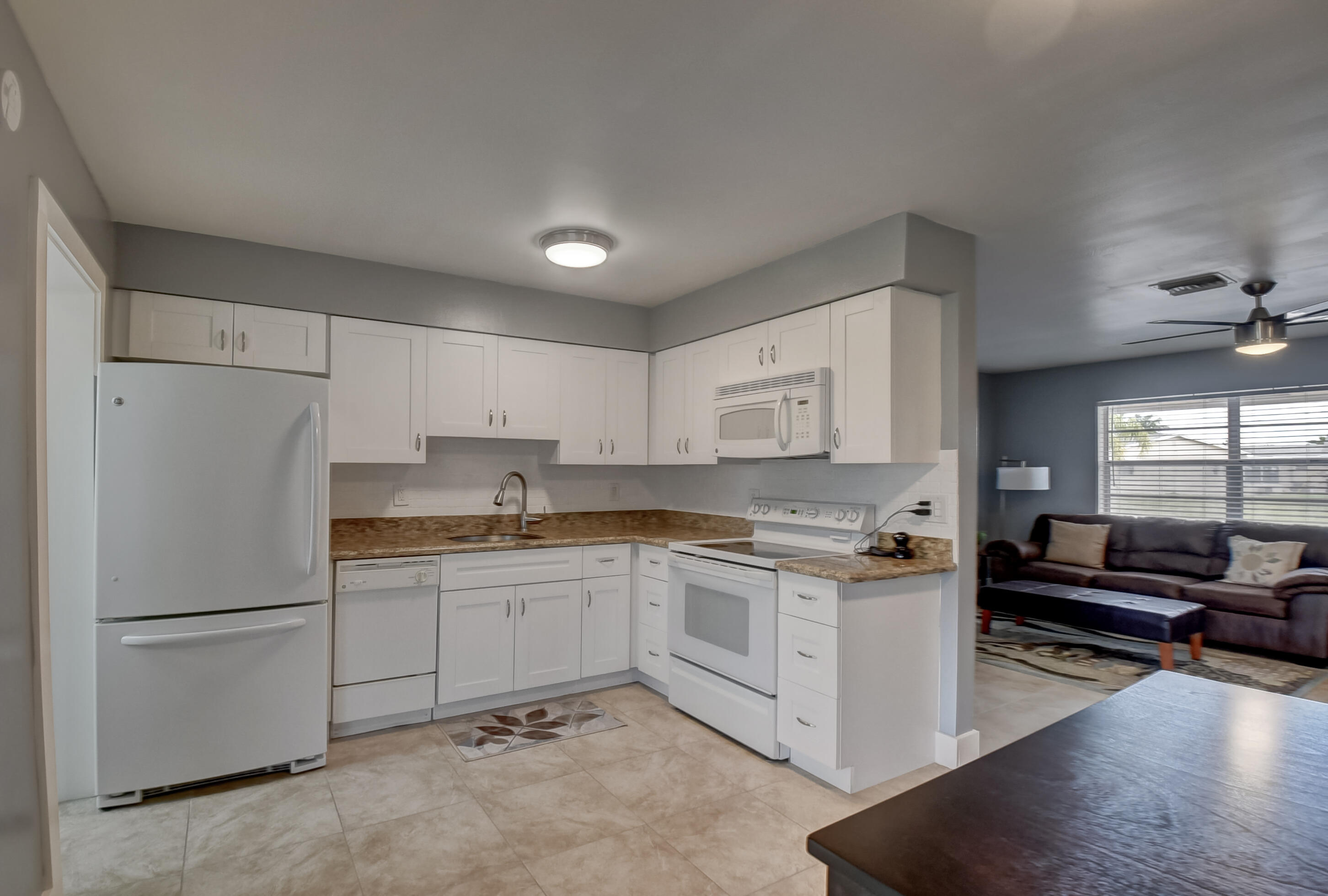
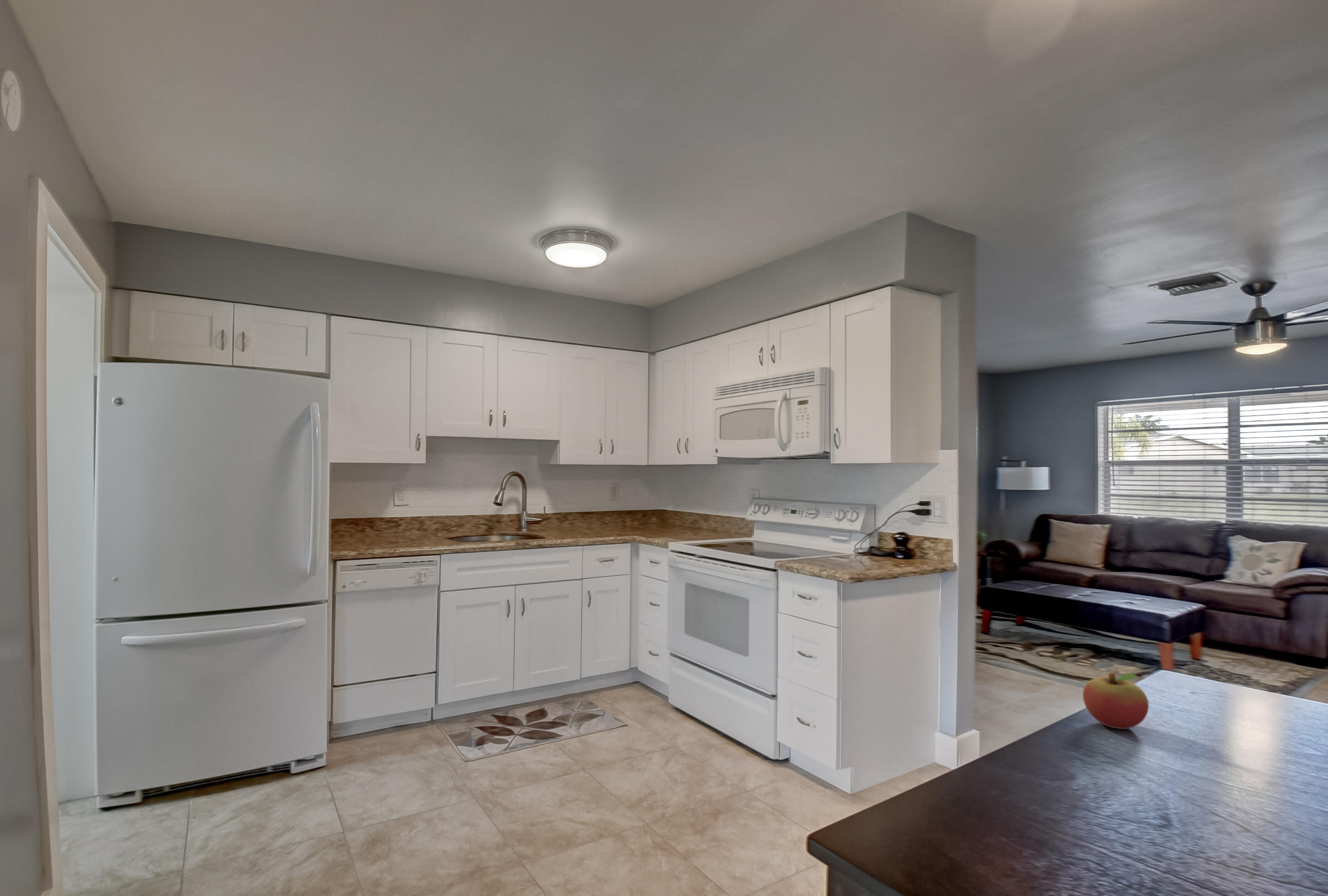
+ fruit [1082,672,1149,730]
